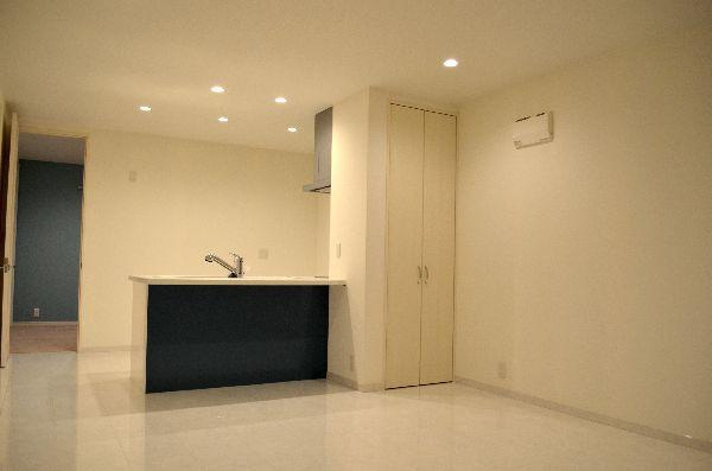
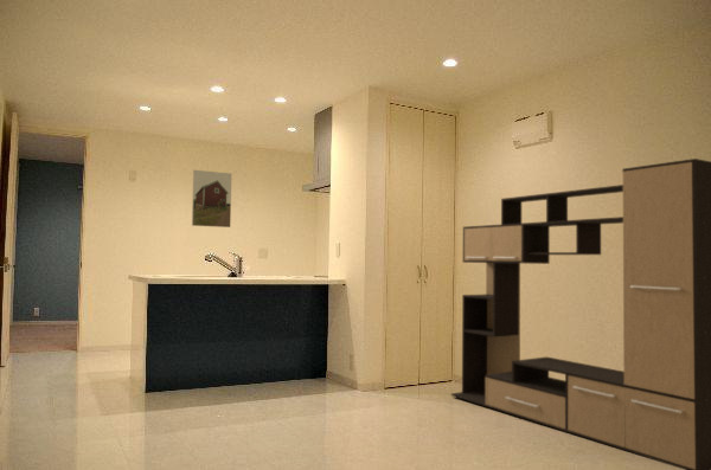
+ media console [450,157,711,470]
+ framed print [191,169,232,228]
